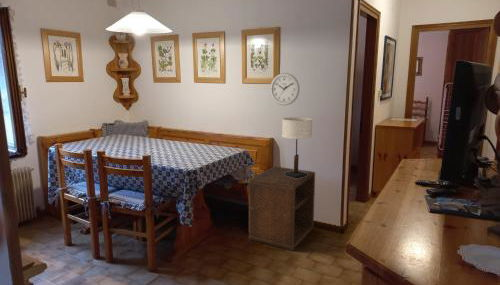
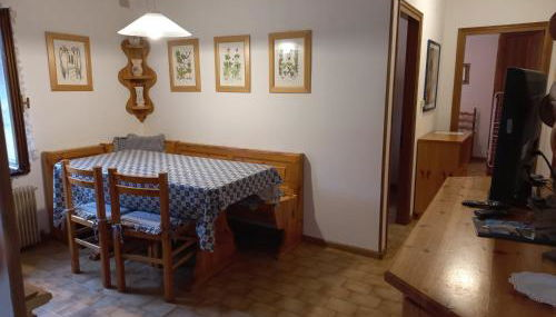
- wall clock [269,72,301,106]
- table lamp [281,116,313,179]
- nightstand [248,166,316,252]
